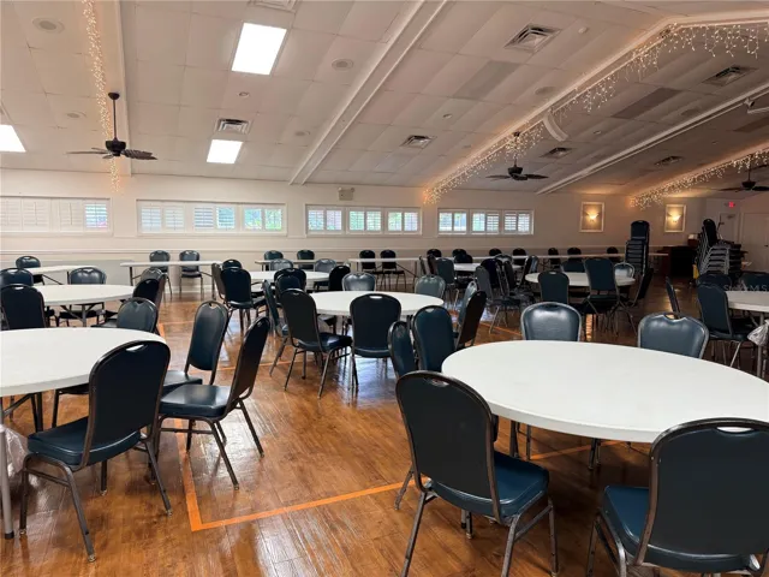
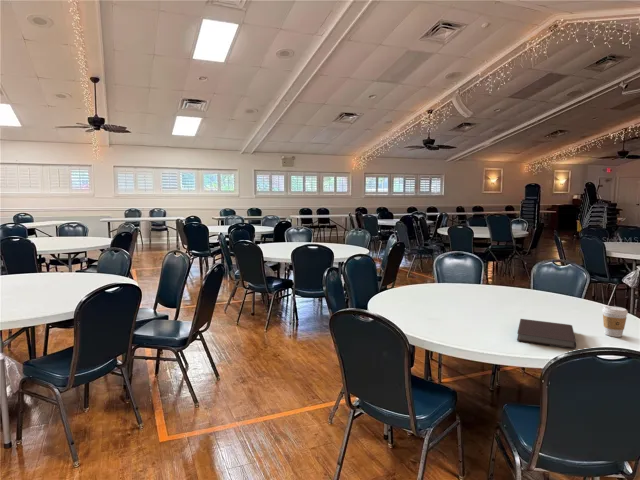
+ coffee cup [602,305,629,338]
+ notebook [516,318,577,350]
